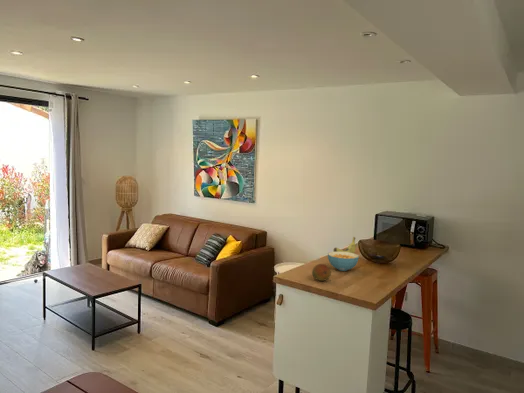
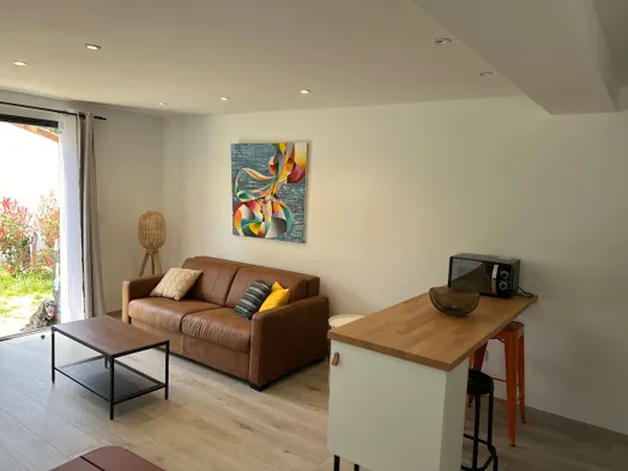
- fruit [311,263,332,282]
- cereal bowl [327,251,360,272]
- banana [332,236,356,254]
